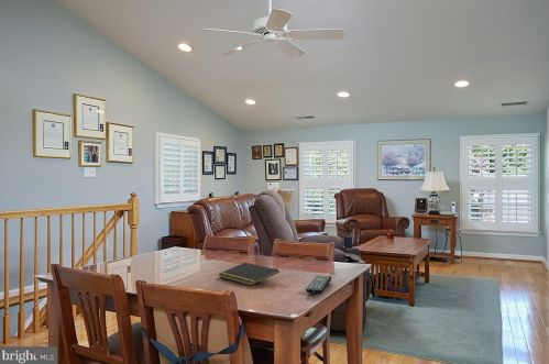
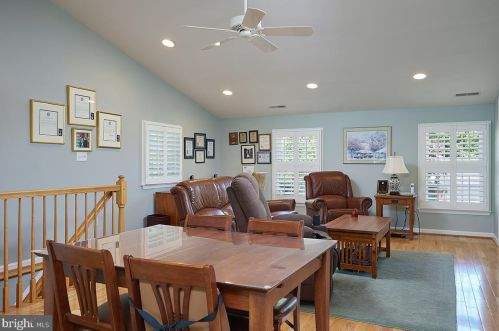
- remote control [305,274,332,295]
- notepad [218,262,279,287]
